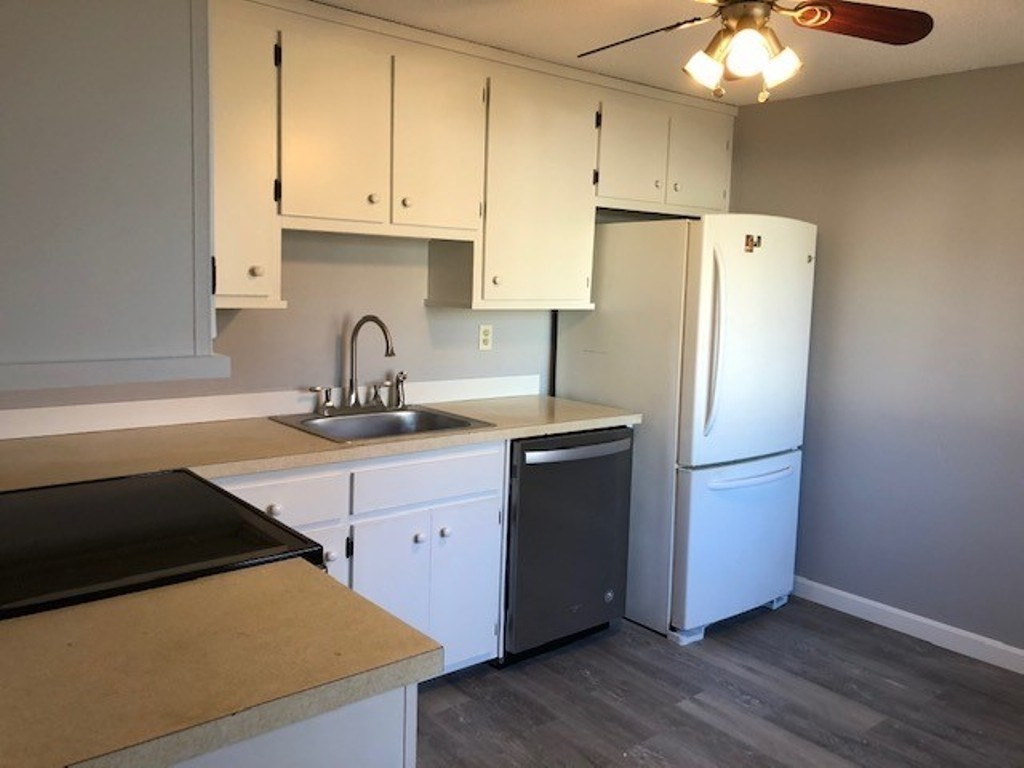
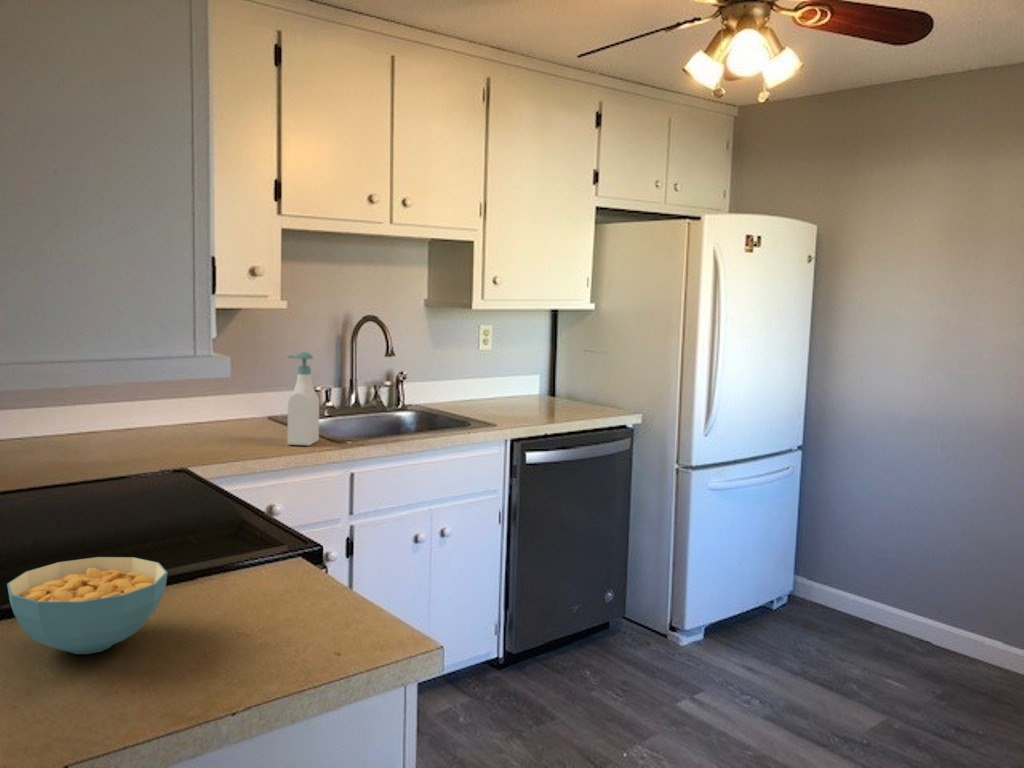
+ cereal bowl [6,556,169,655]
+ soap bottle [286,351,320,447]
